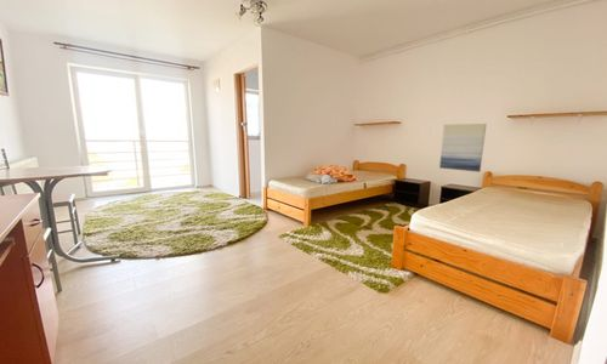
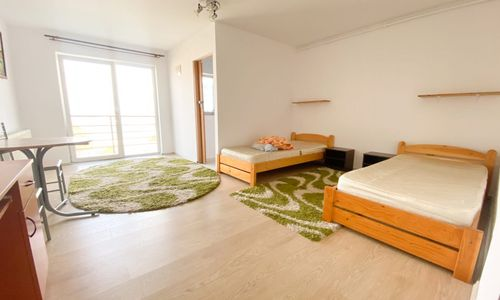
- wall art [438,123,488,174]
